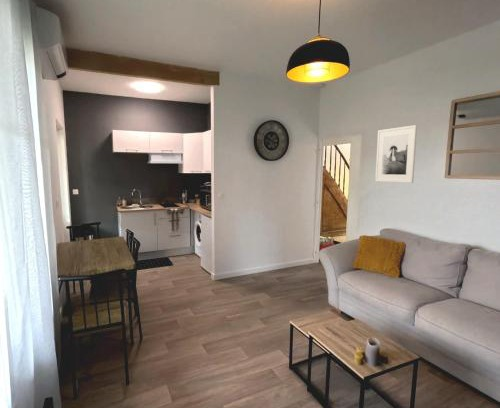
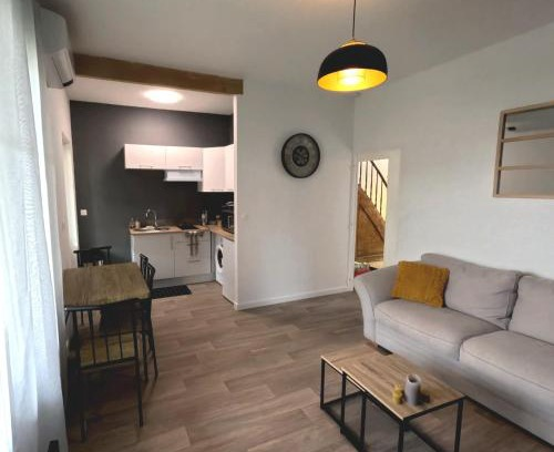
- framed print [374,124,418,184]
